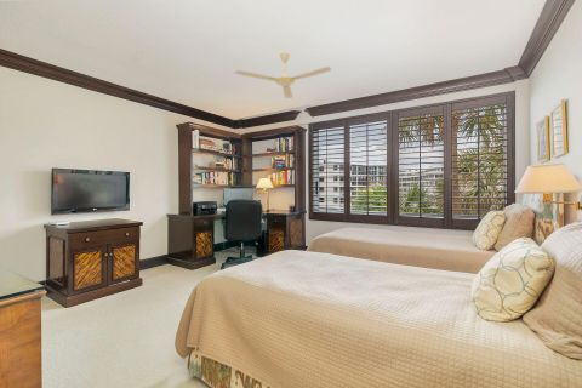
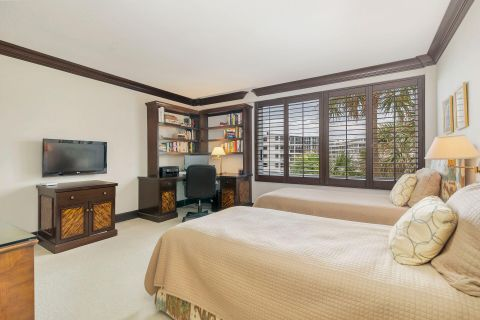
- ceiling fan [233,52,332,99]
